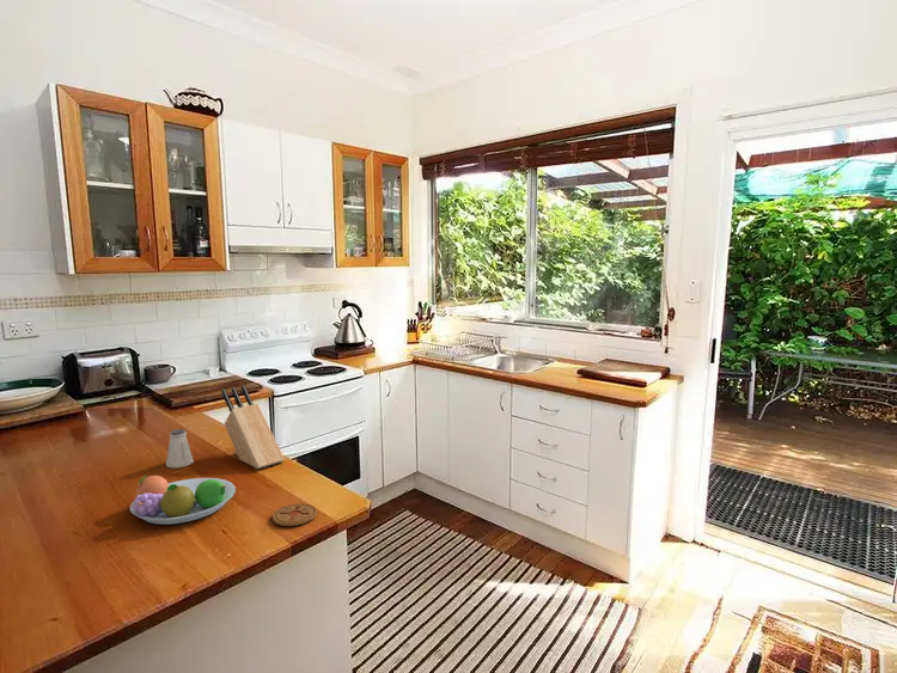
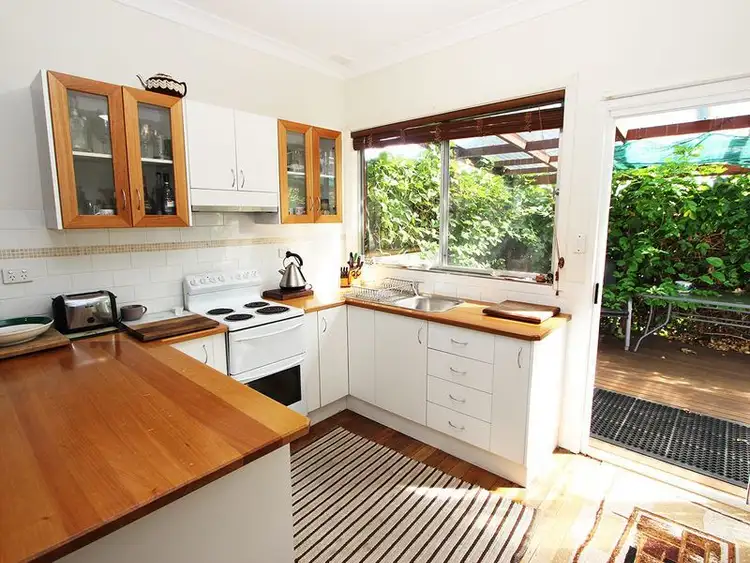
- coaster [271,502,318,527]
- fruit bowl [128,475,237,526]
- knife block [221,384,286,470]
- saltshaker [165,428,195,469]
